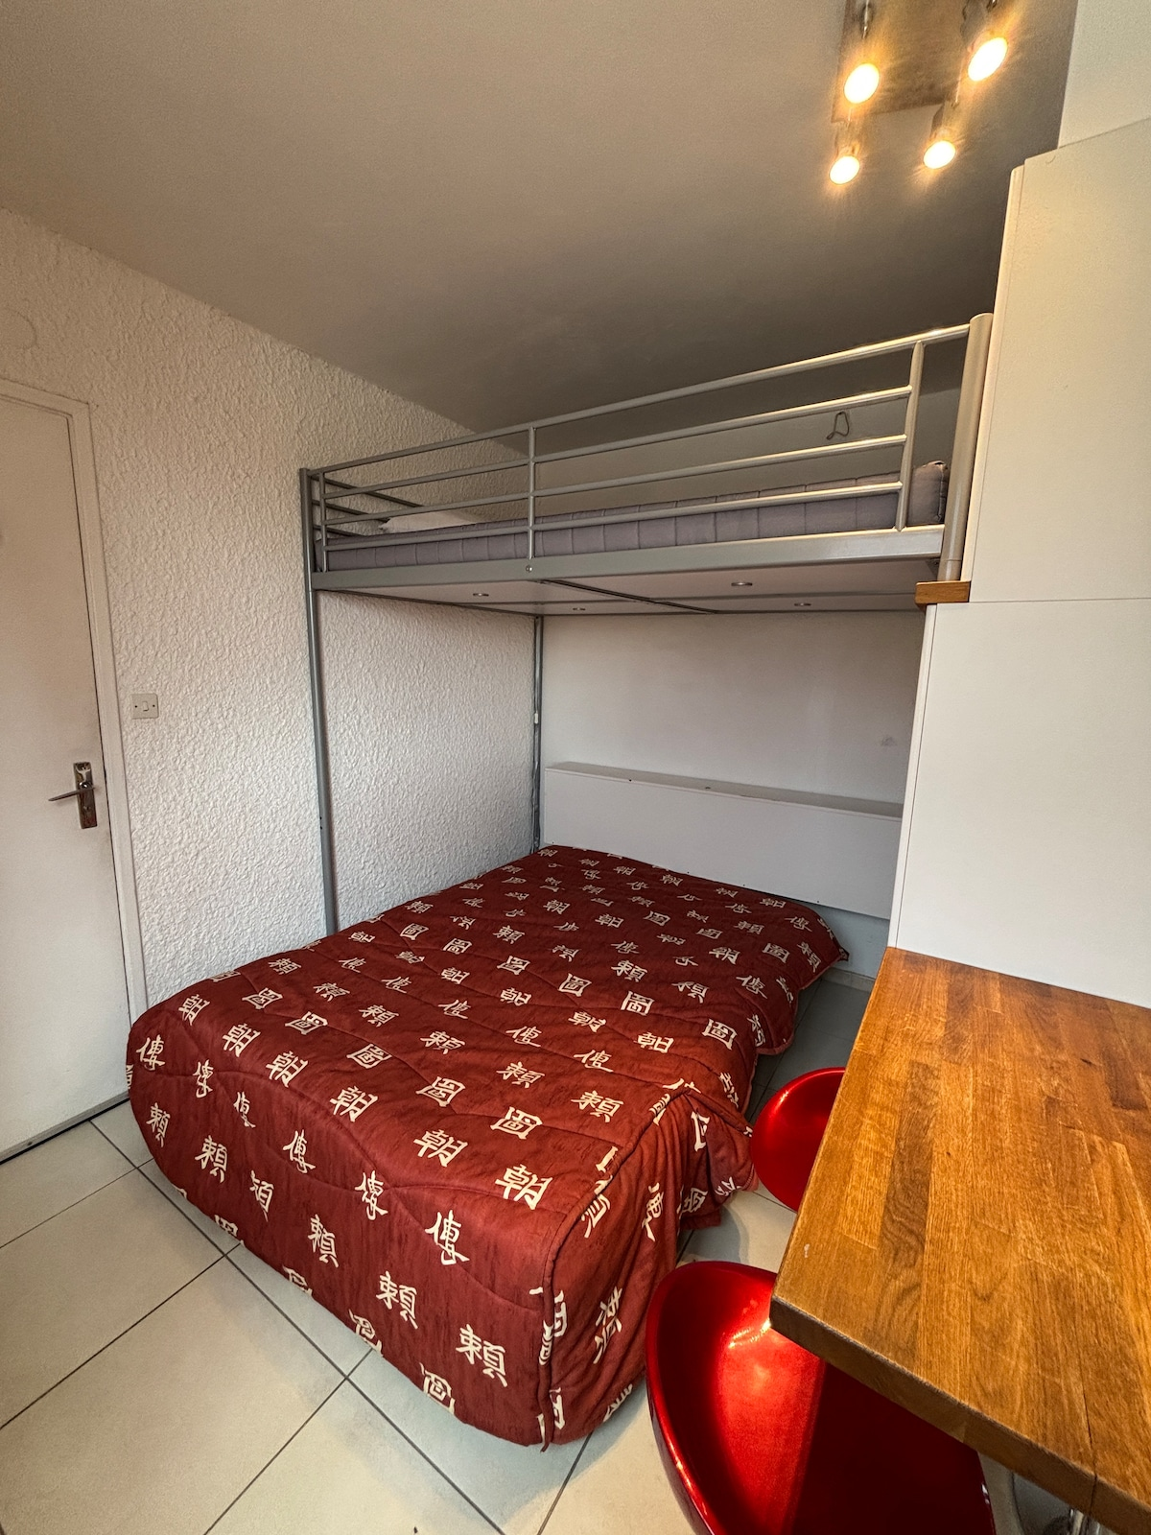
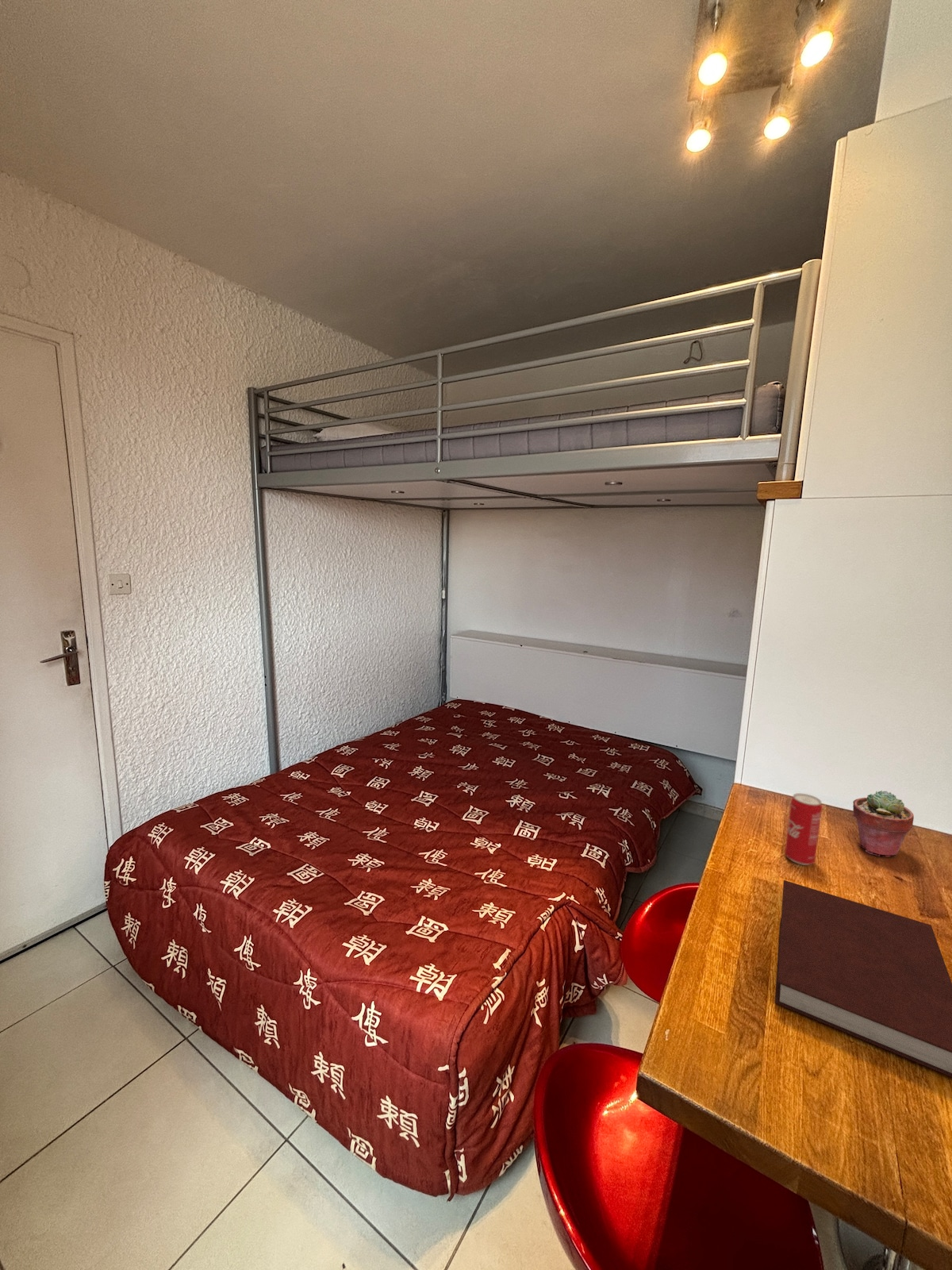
+ notebook [774,879,952,1078]
+ beverage can [784,792,823,866]
+ potted succulent [852,790,915,858]
